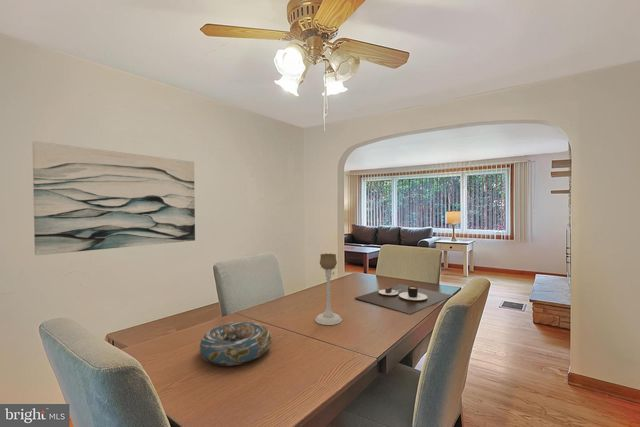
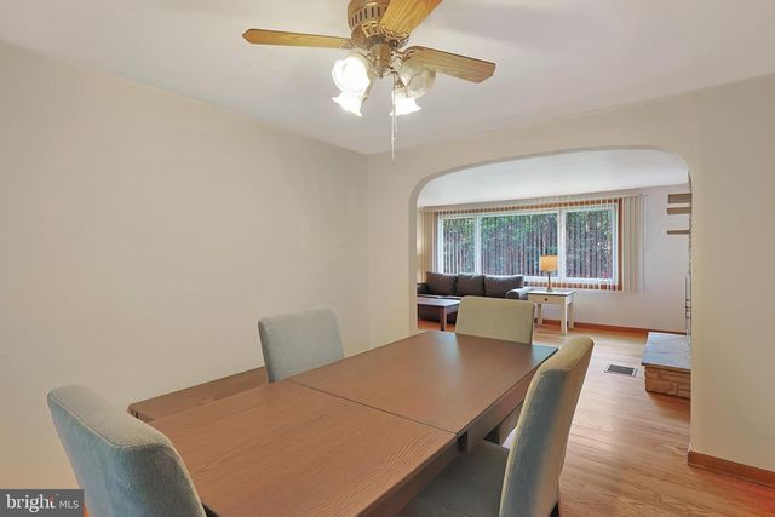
- candle holder [314,252,343,326]
- wall art [32,140,196,256]
- place mat [354,283,455,316]
- decorative bowl [198,320,272,367]
